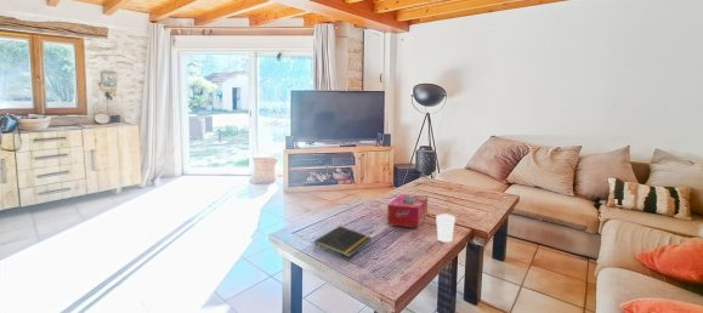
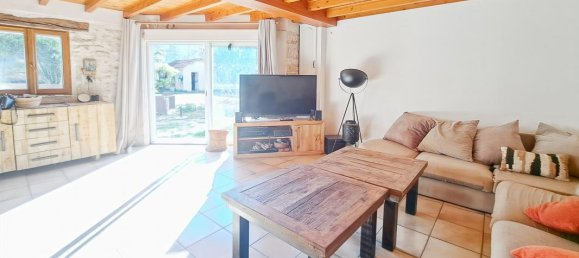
- notepad [313,224,373,258]
- tissue box [386,193,429,229]
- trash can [435,212,457,243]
